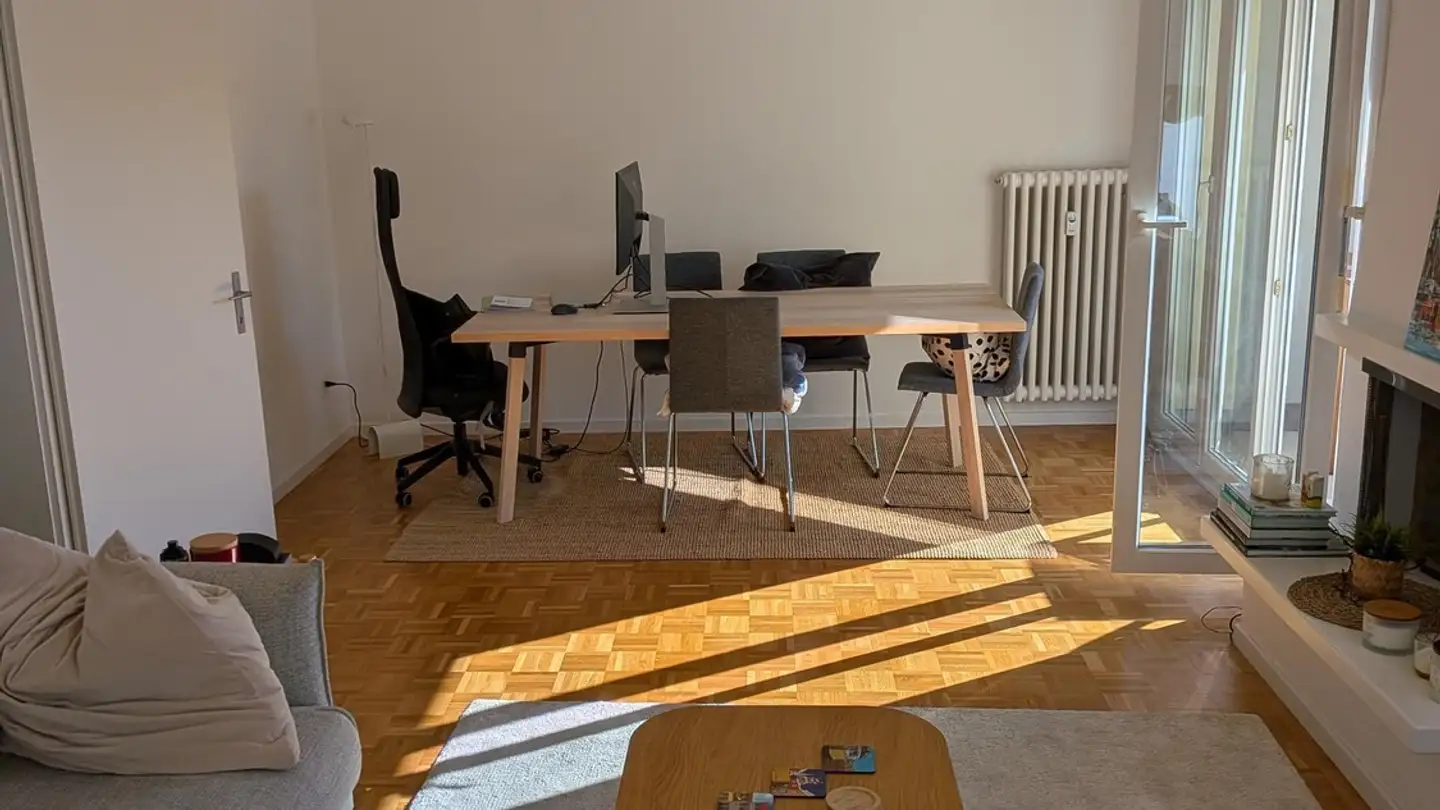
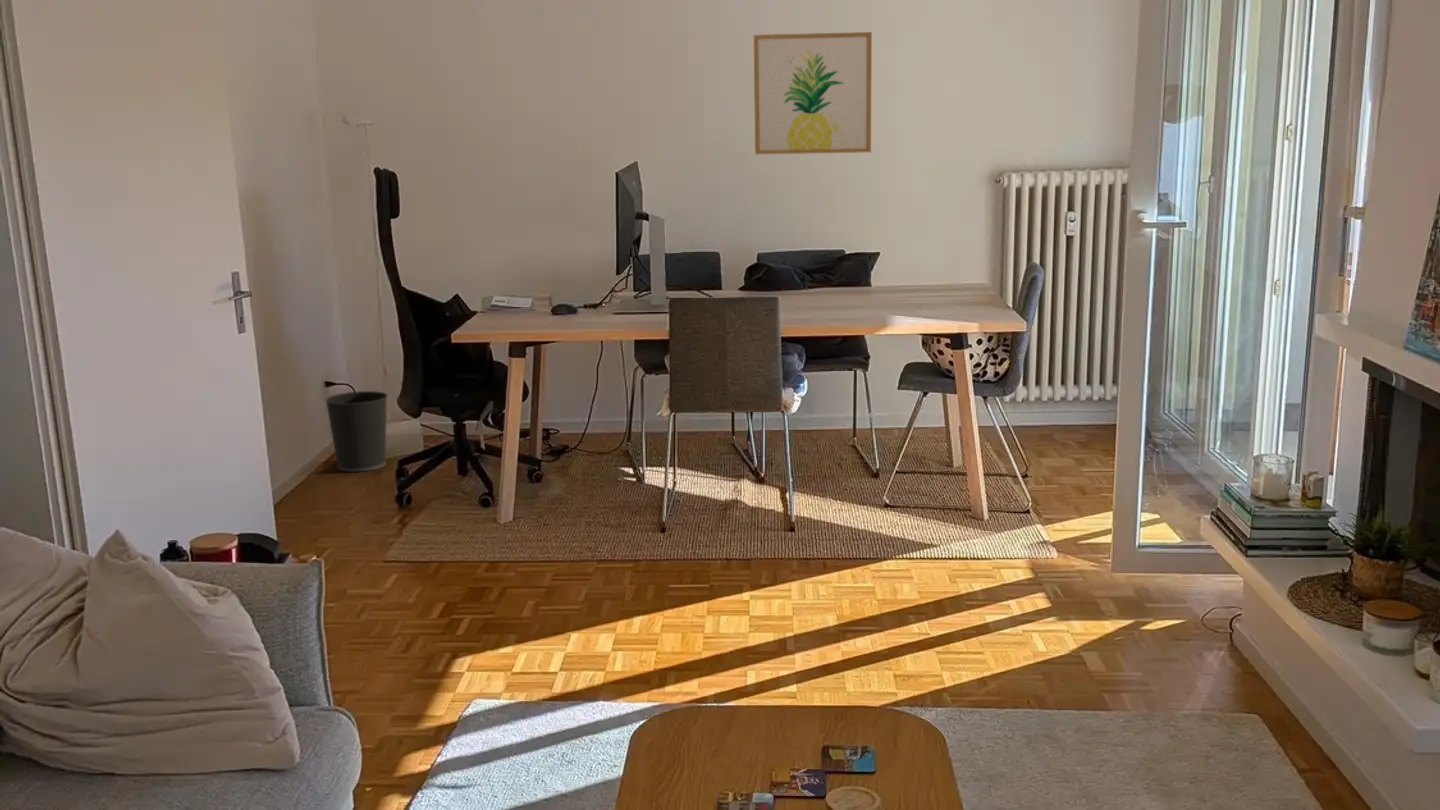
+ wastebasket [324,390,389,473]
+ wall art [753,31,873,155]
